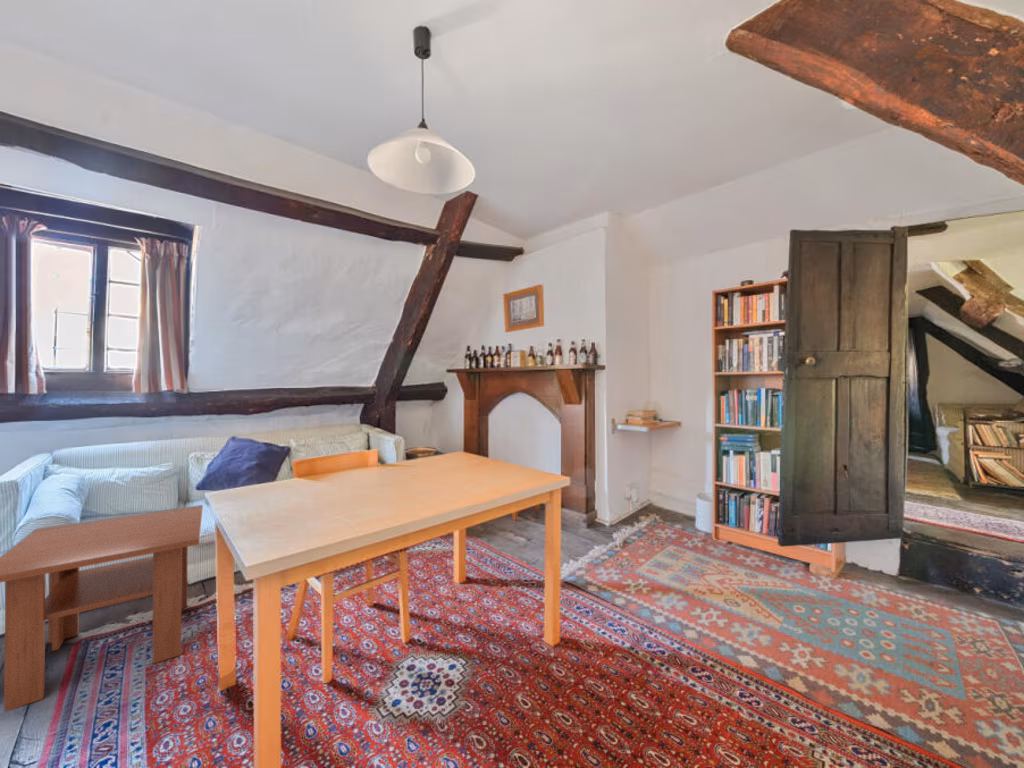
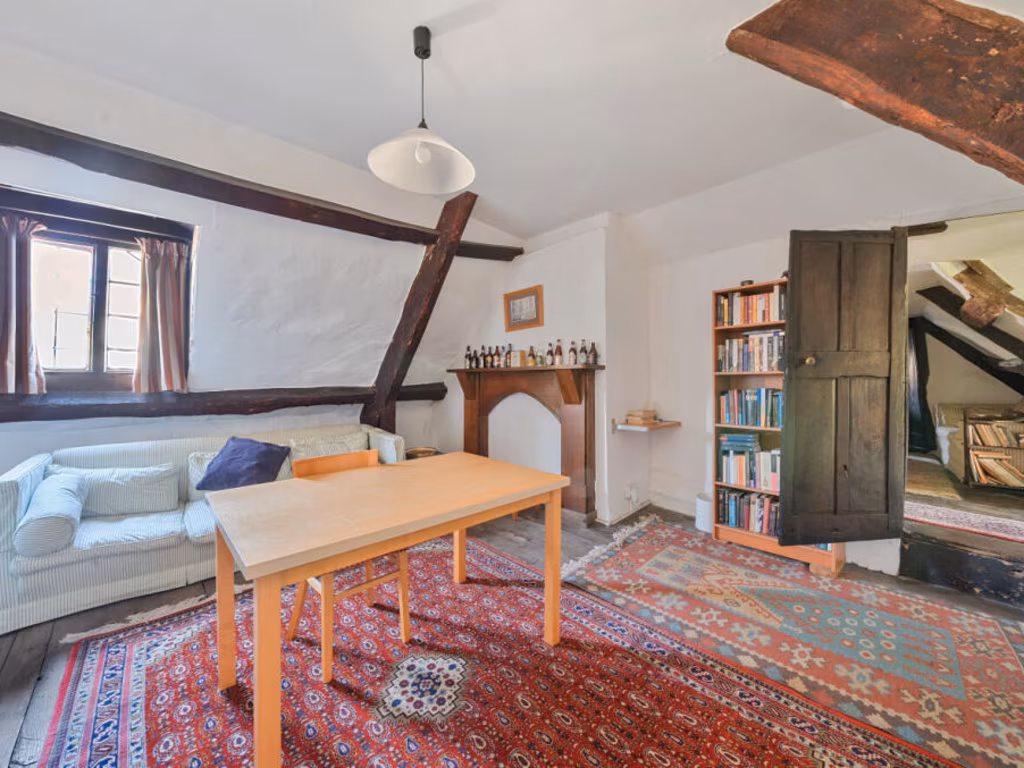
- coffee table [0,504,204,712]
